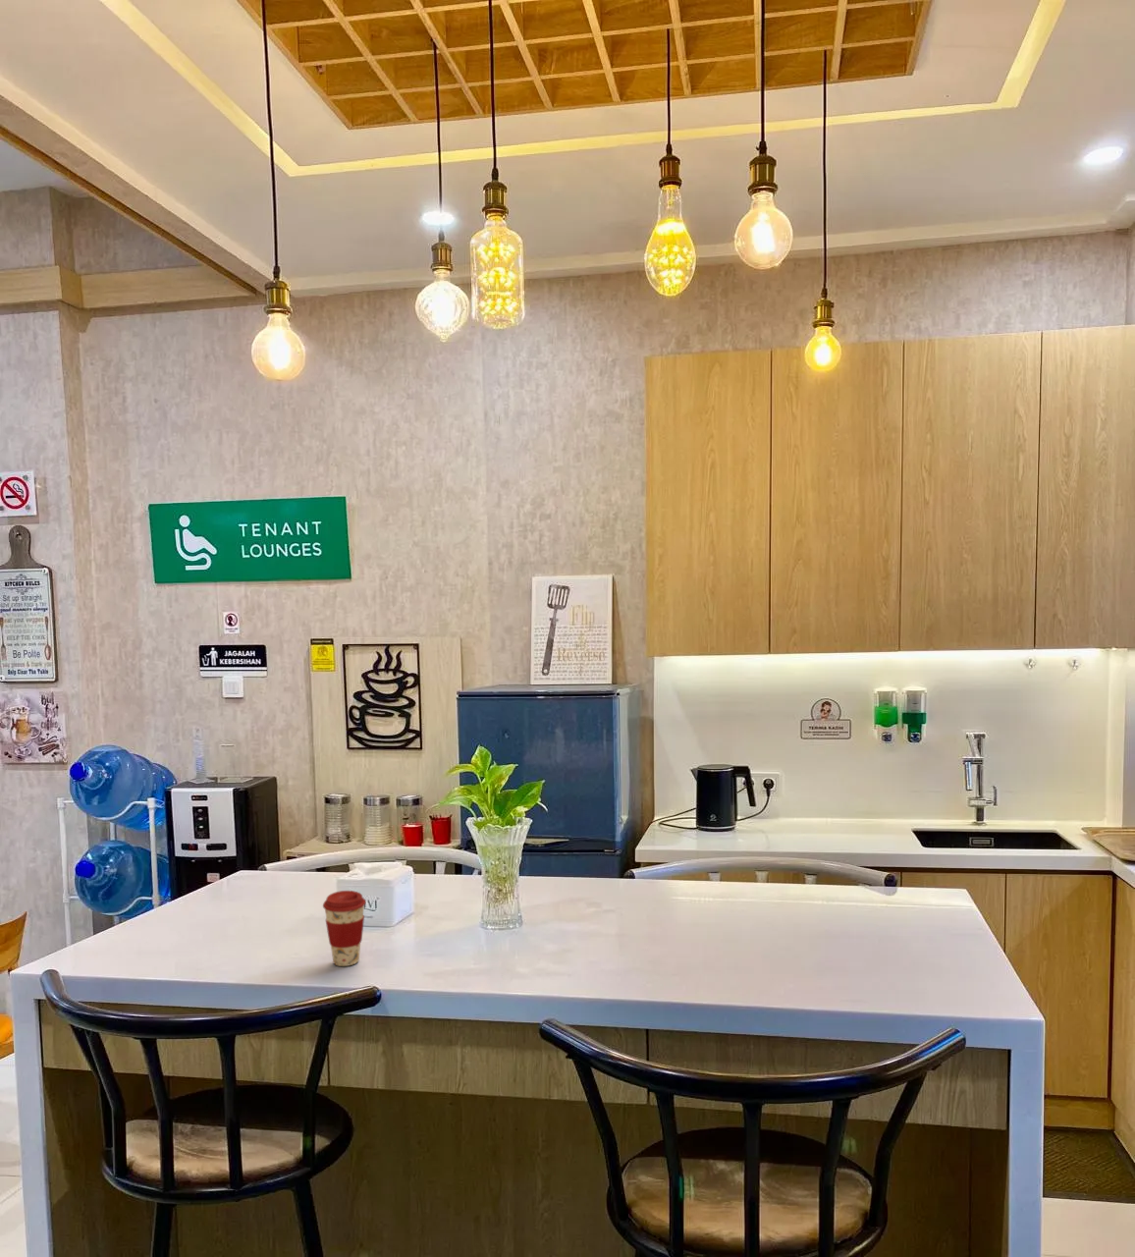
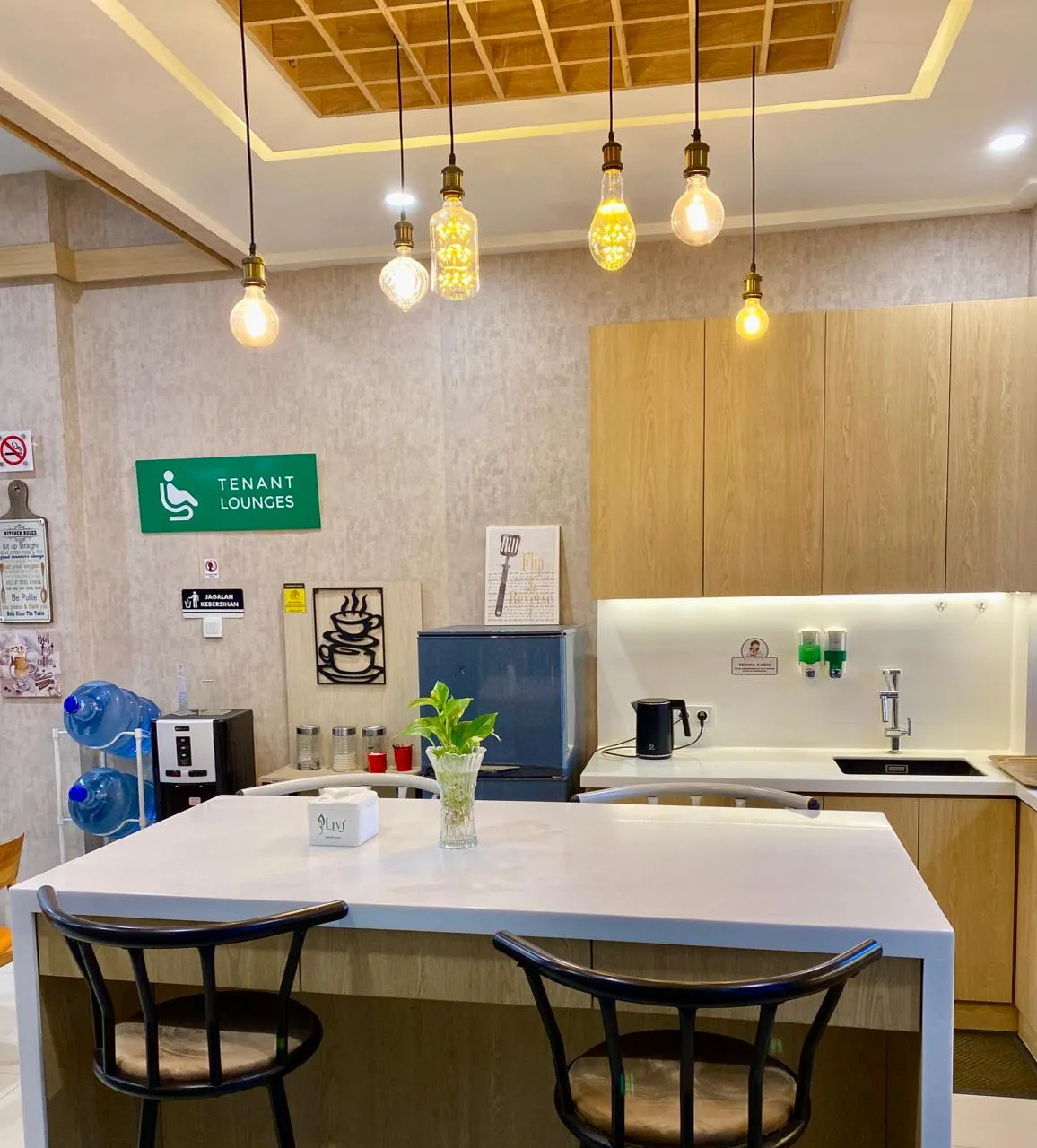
- coffee cup [322,890,367,967]
